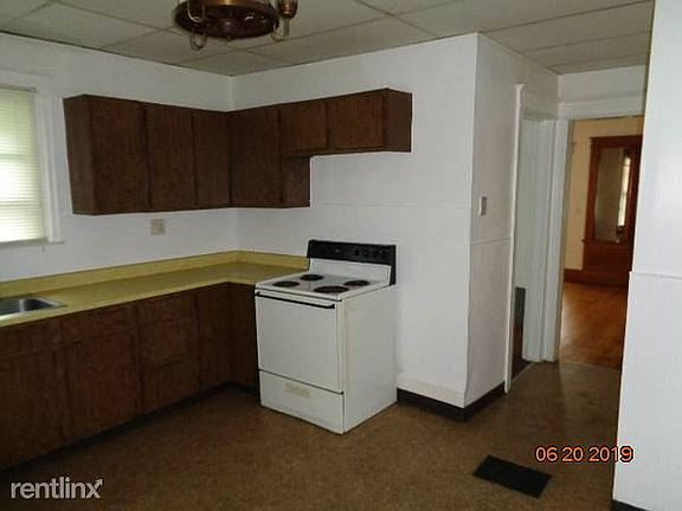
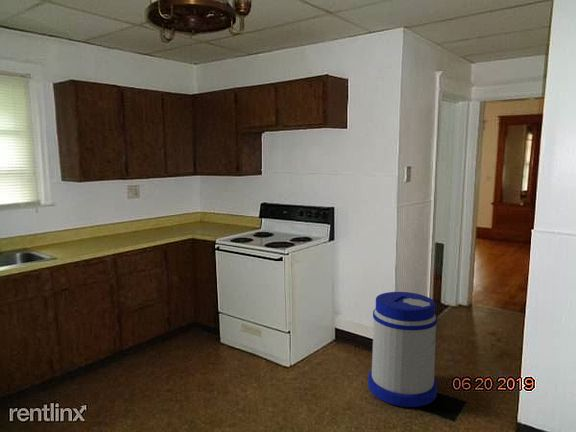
+ trash can [367,291,438,408]
